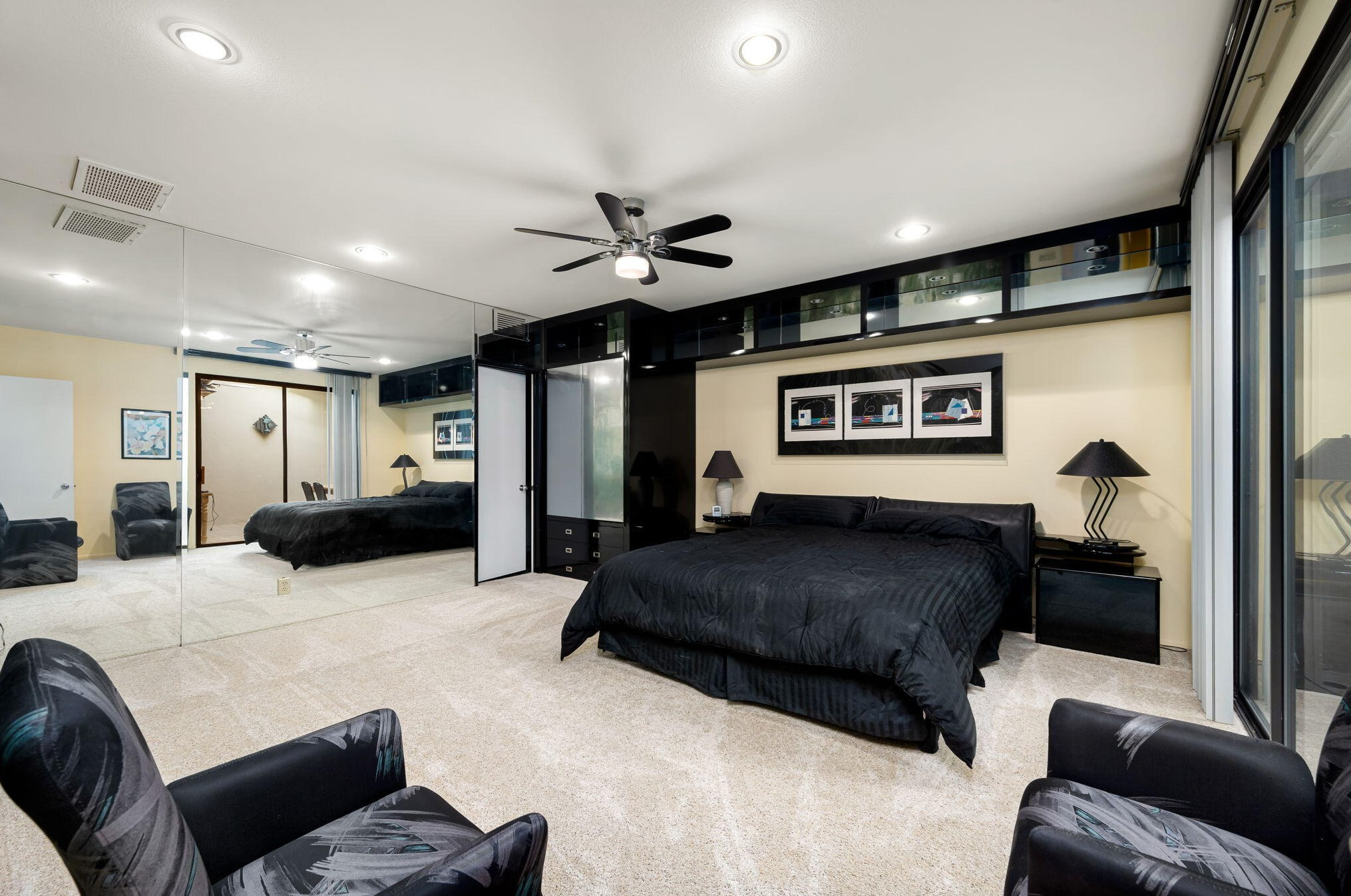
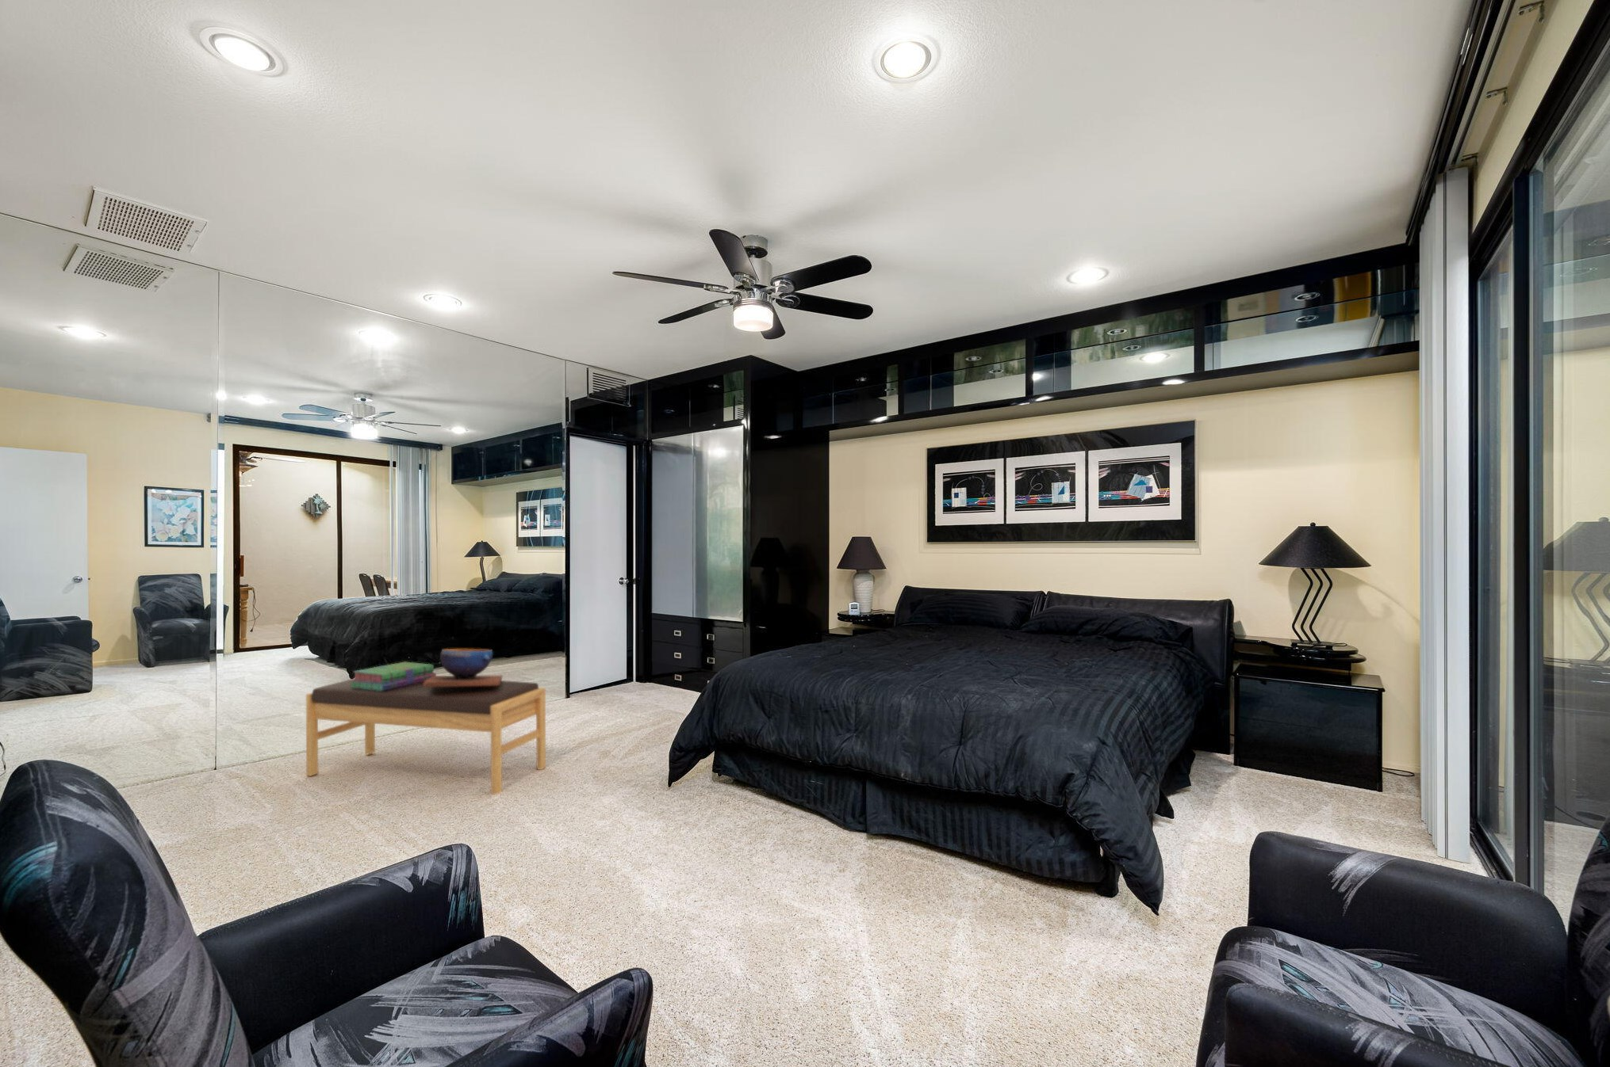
+ stack of books [349,661,437,691]
+ bench [305,678,547,795]
+ decorative bowl [423,648,503,687]
